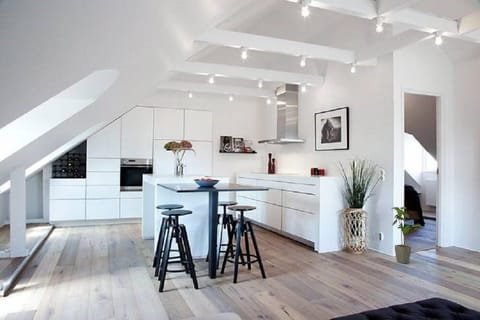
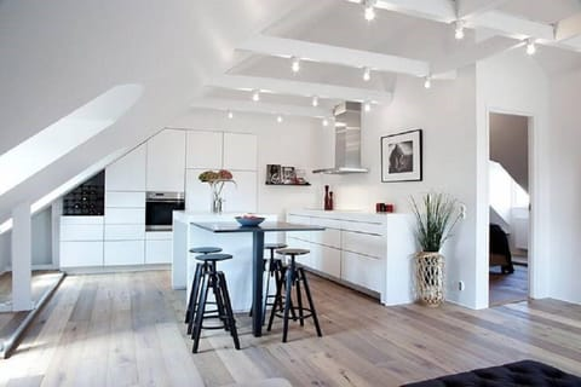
- house plant [390,206,424,264]
